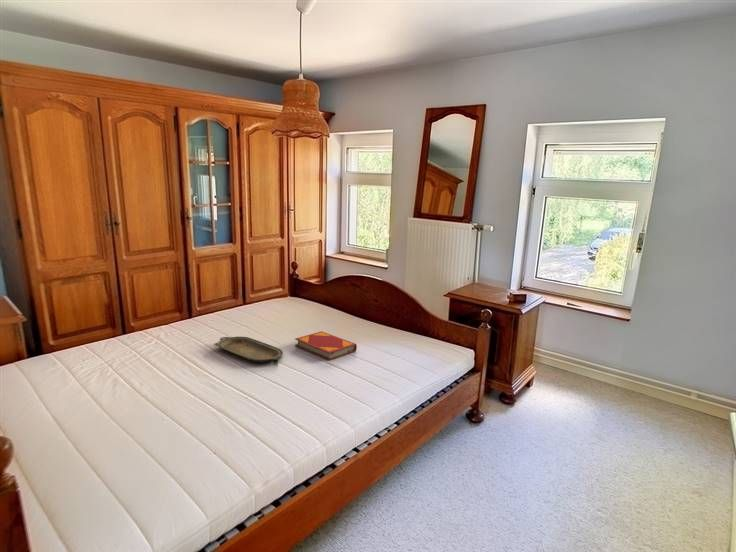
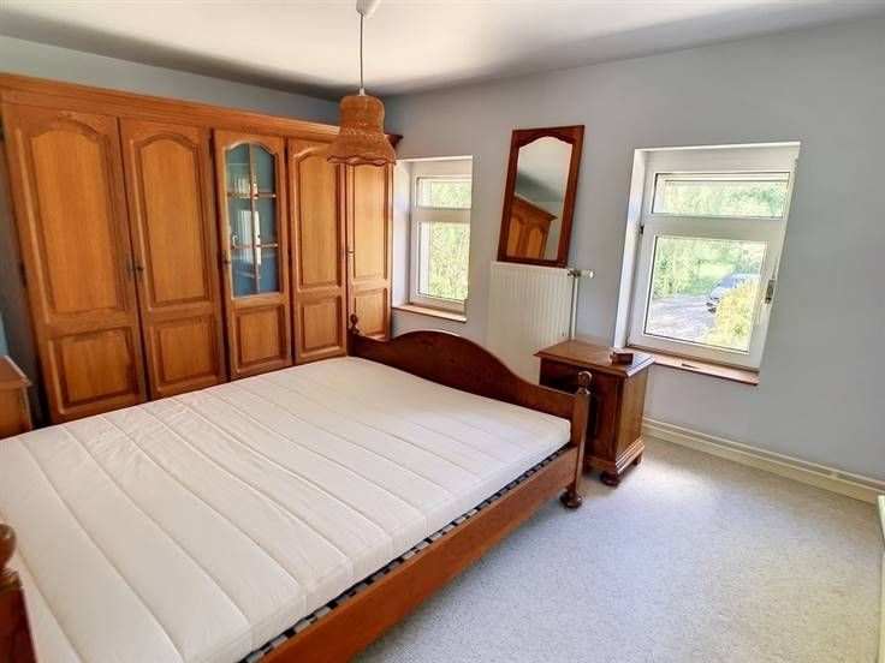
- hardback book [294,330,358,361]
- serving tray [213,336,284,364]
